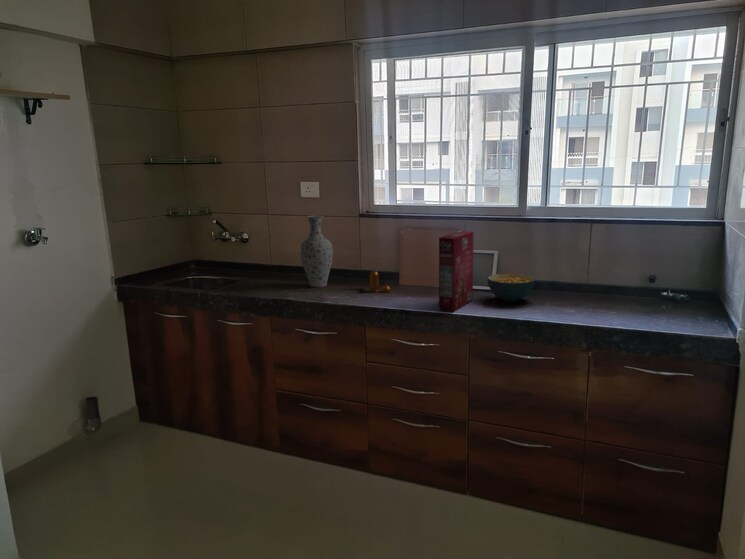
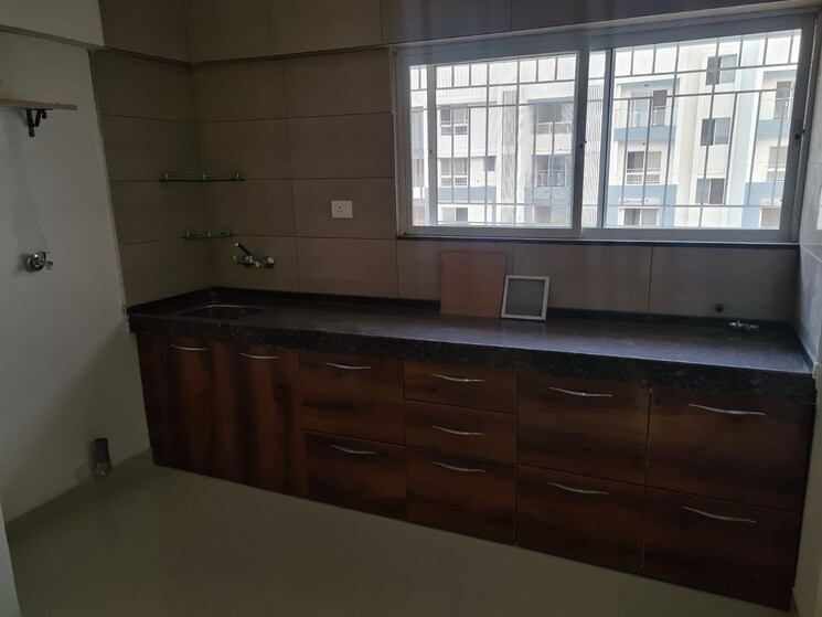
- pepper shaker [369,270,392,293]
- cereal box [438,230,475,313]
- cereal bowl [486,273,536,303]
- vase [300,214,334,288]
